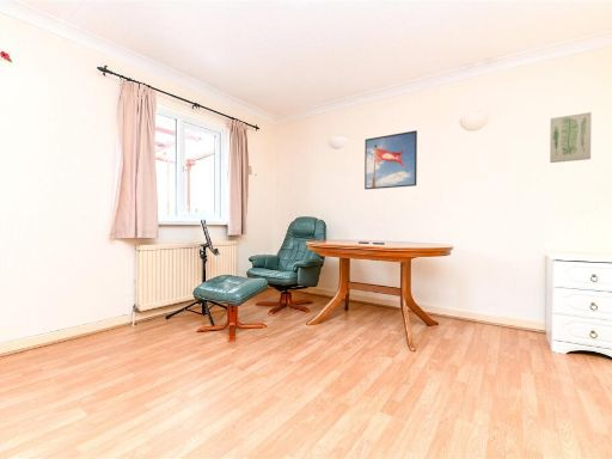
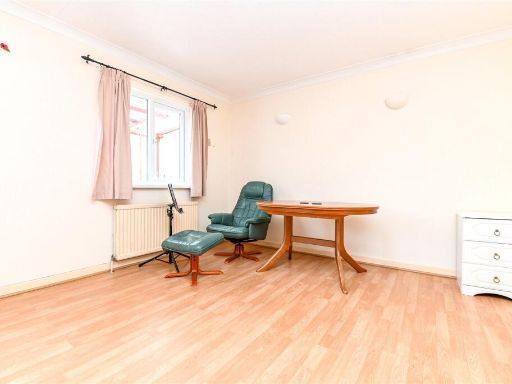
- wall art [549,111,593,164]
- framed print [363,129,418,190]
